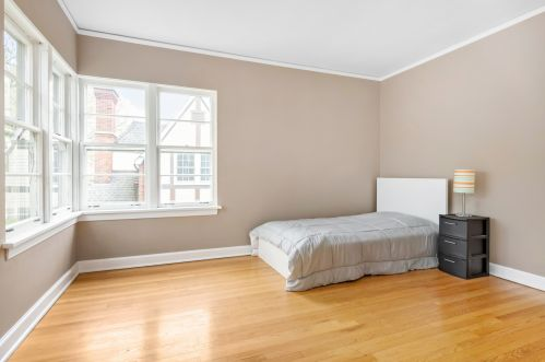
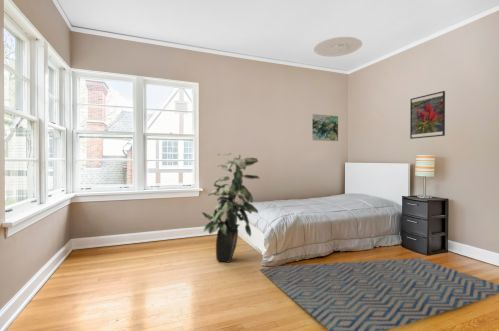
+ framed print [409,90,446,140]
+ rug [258,257,499,331]
+ wall art [311,113,339,142]
+ ceiling light [313,36,363,58]
+ indoor plant [201,151,261,264]
